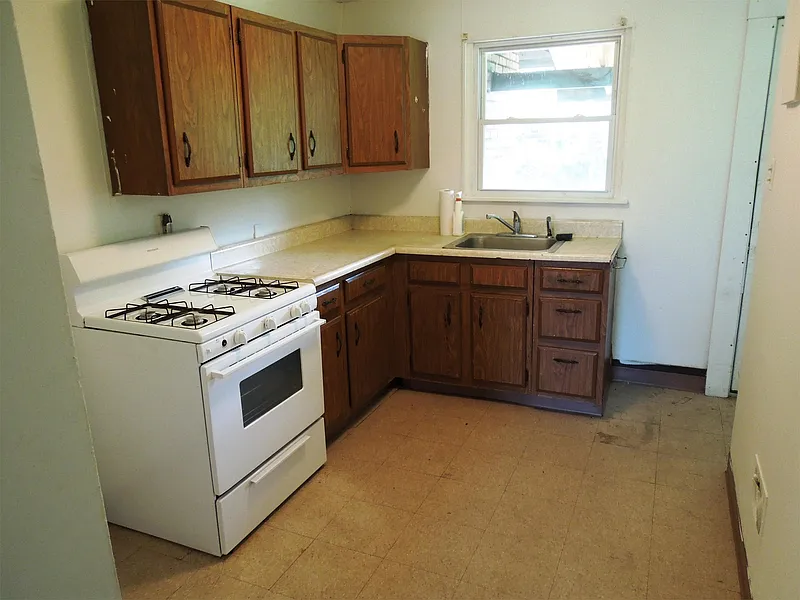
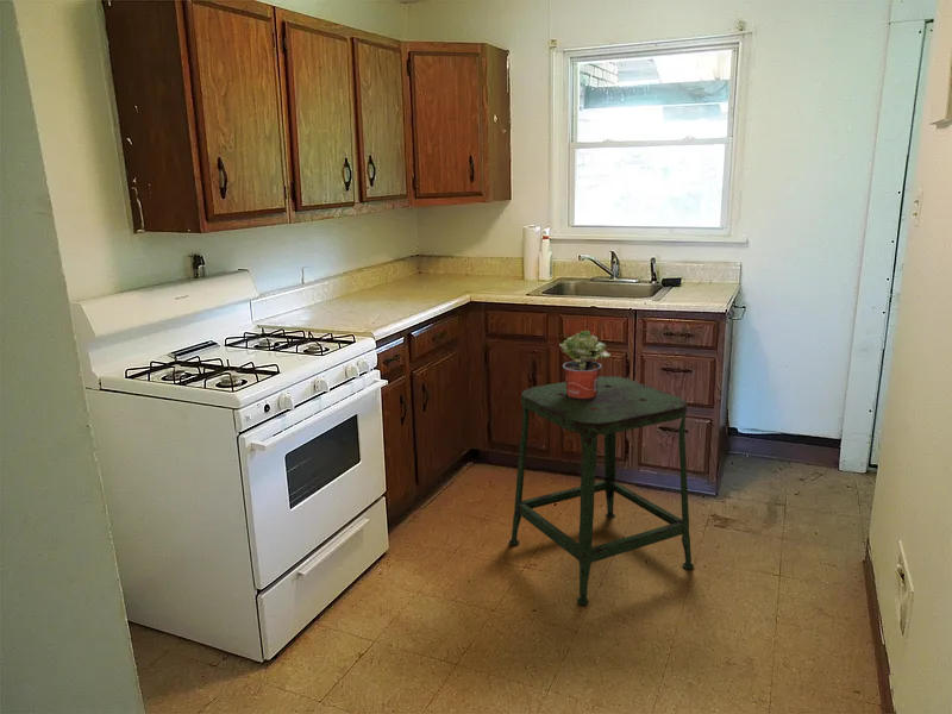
+ potted plant [558,330,612,399]
+ stool [508,375,695,606]
